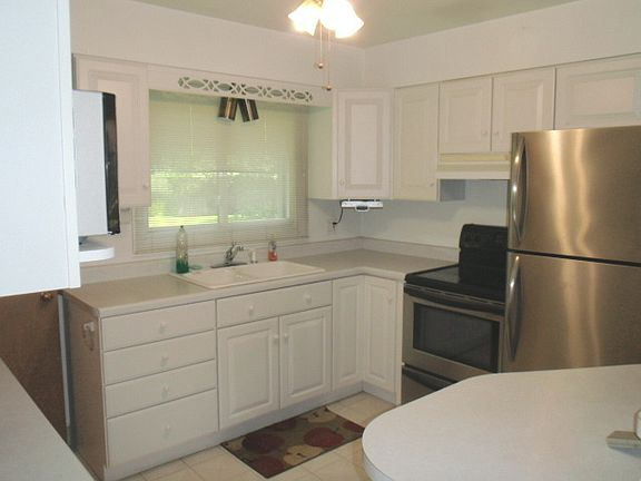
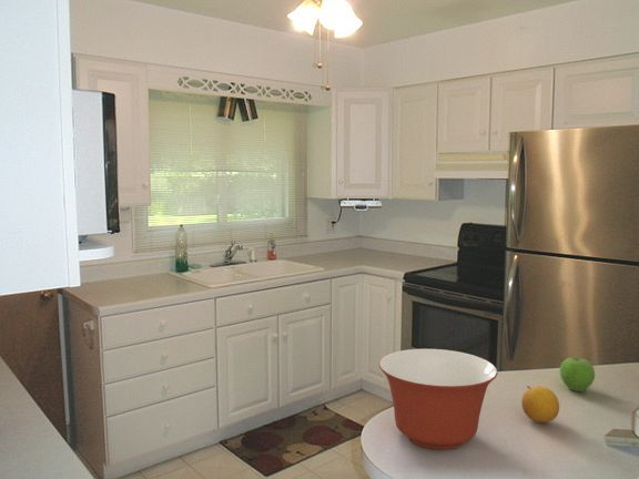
+ fruit [520,385,560,424]
+ fruit [558,356,596,393]
+ mixing bowl [378,348,499,450]
